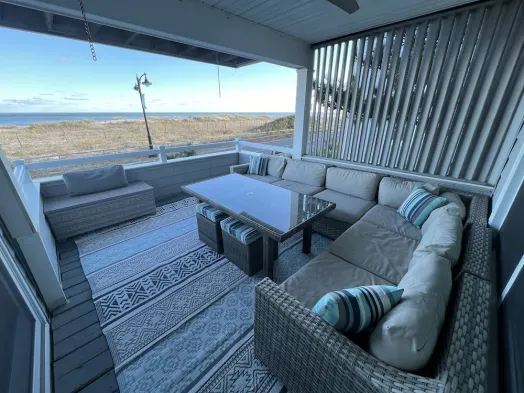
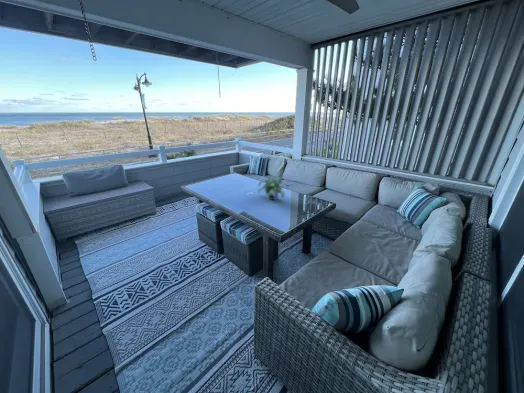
+ potted plant [257,174,290,201]
